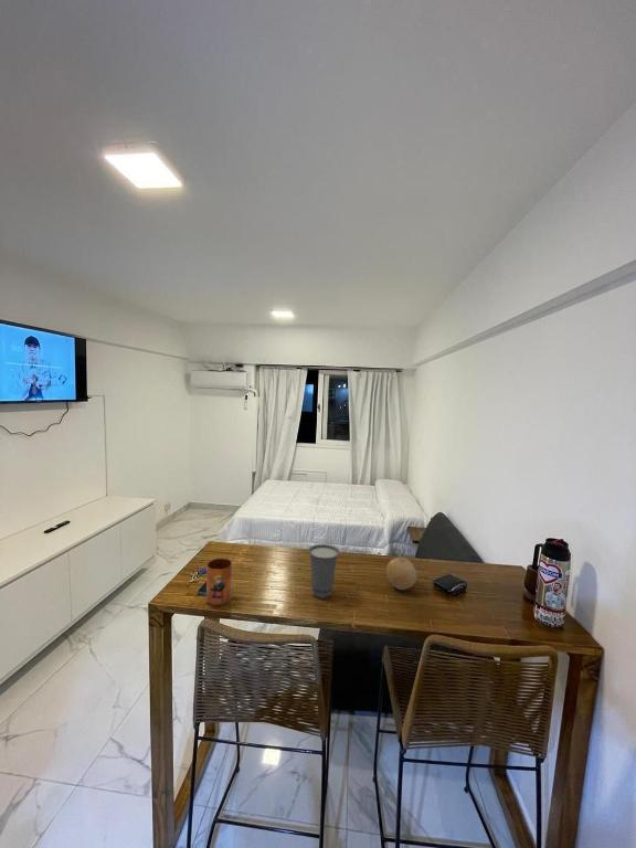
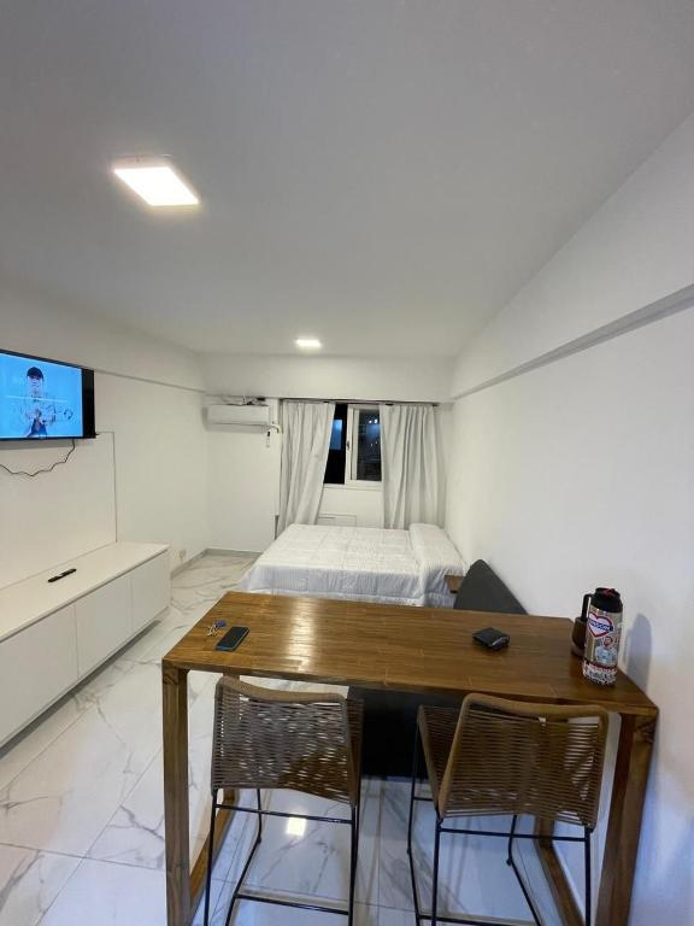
- fruit [385,556,417,591]
- mug [205,558,233,607]
- cup [307,543,341,600]
